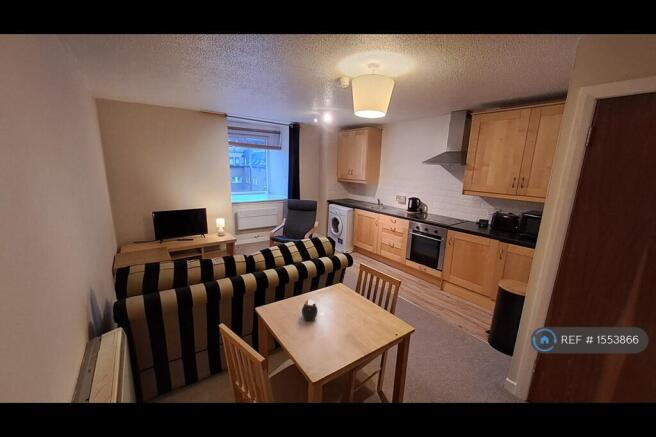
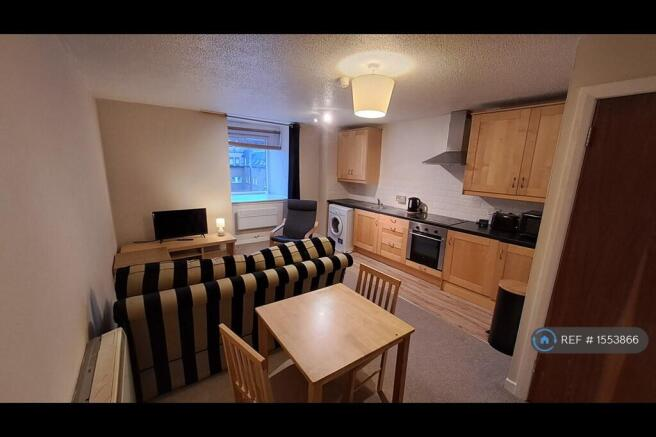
- jar [301,299,319,322]
